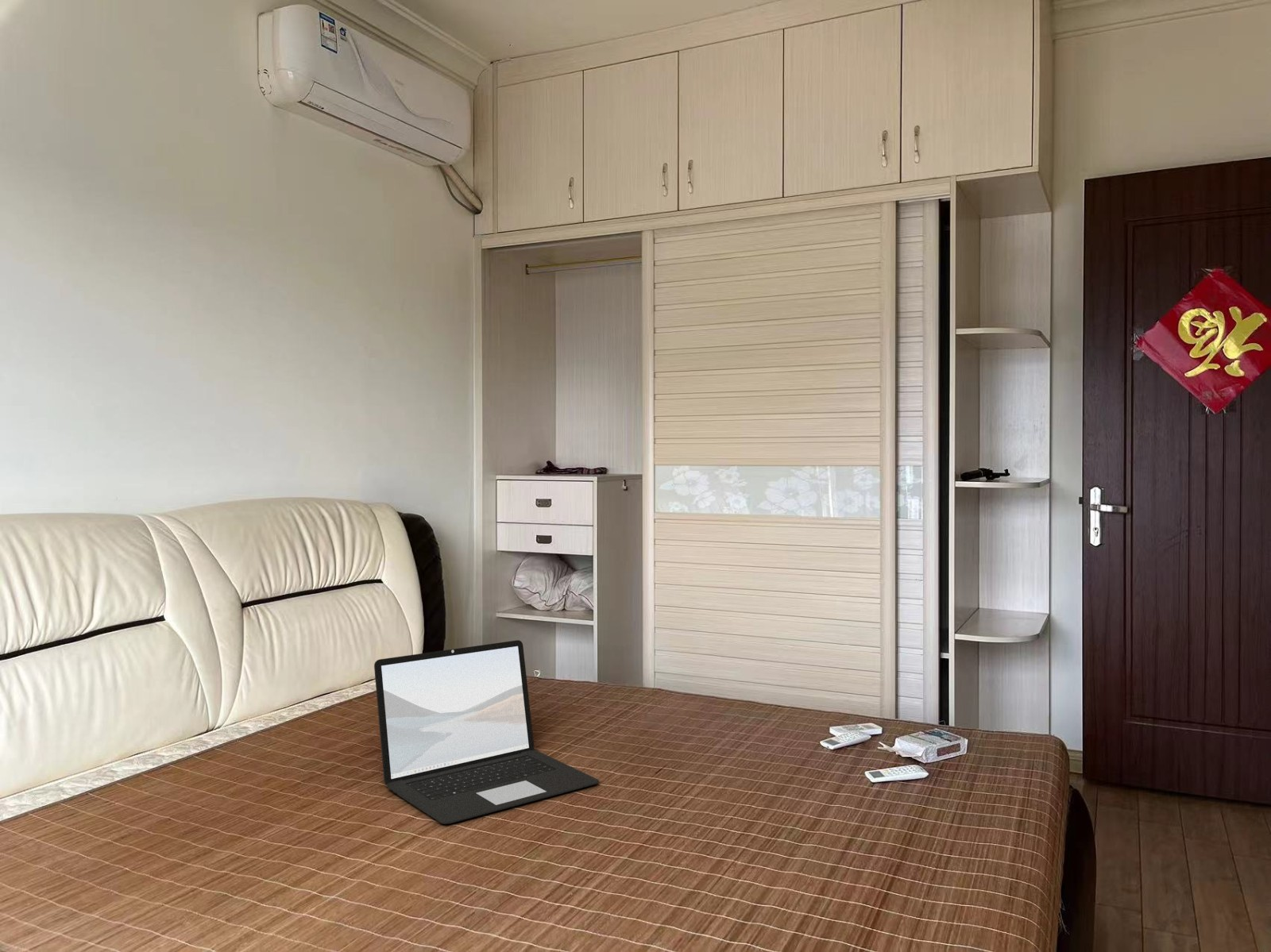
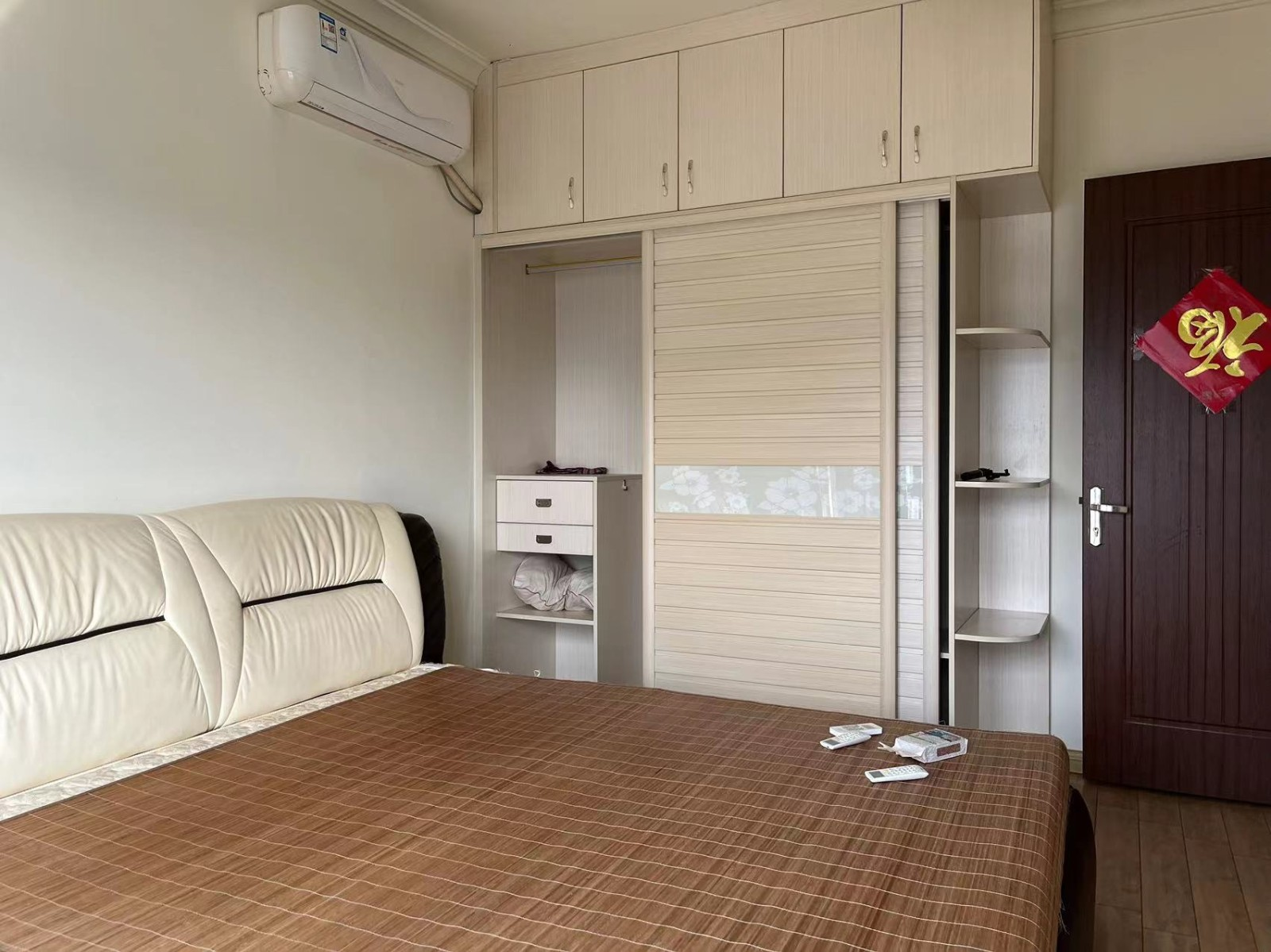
- laptop [373,639,600,825]
